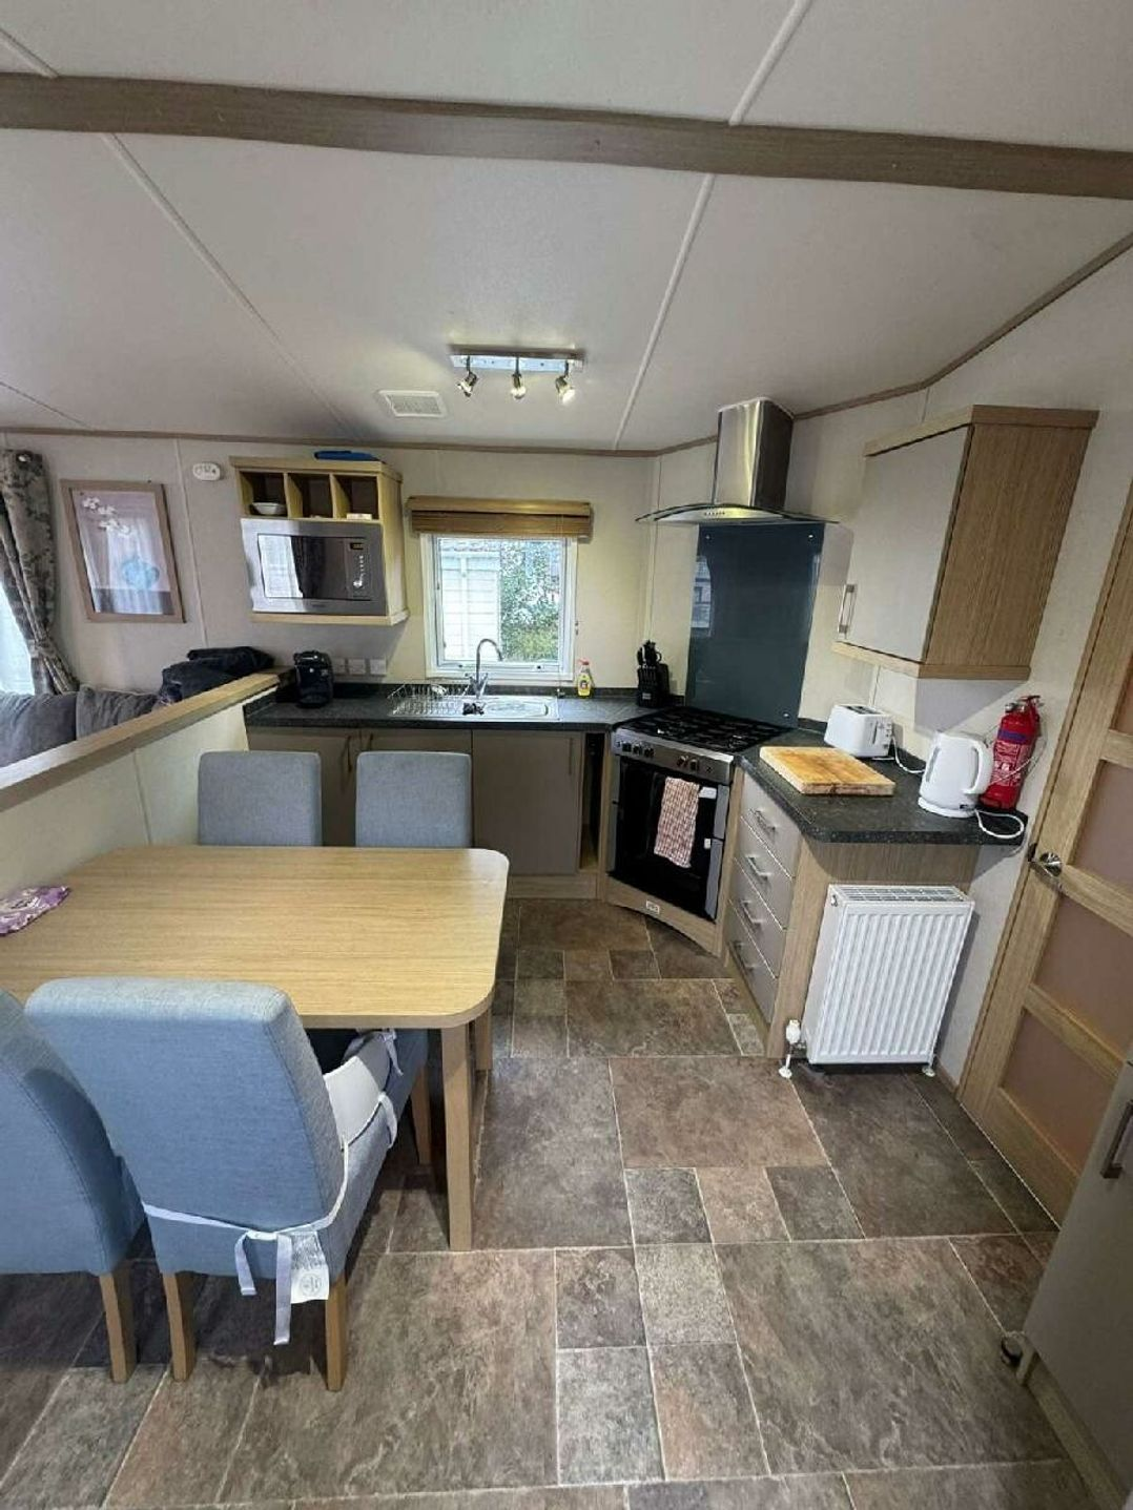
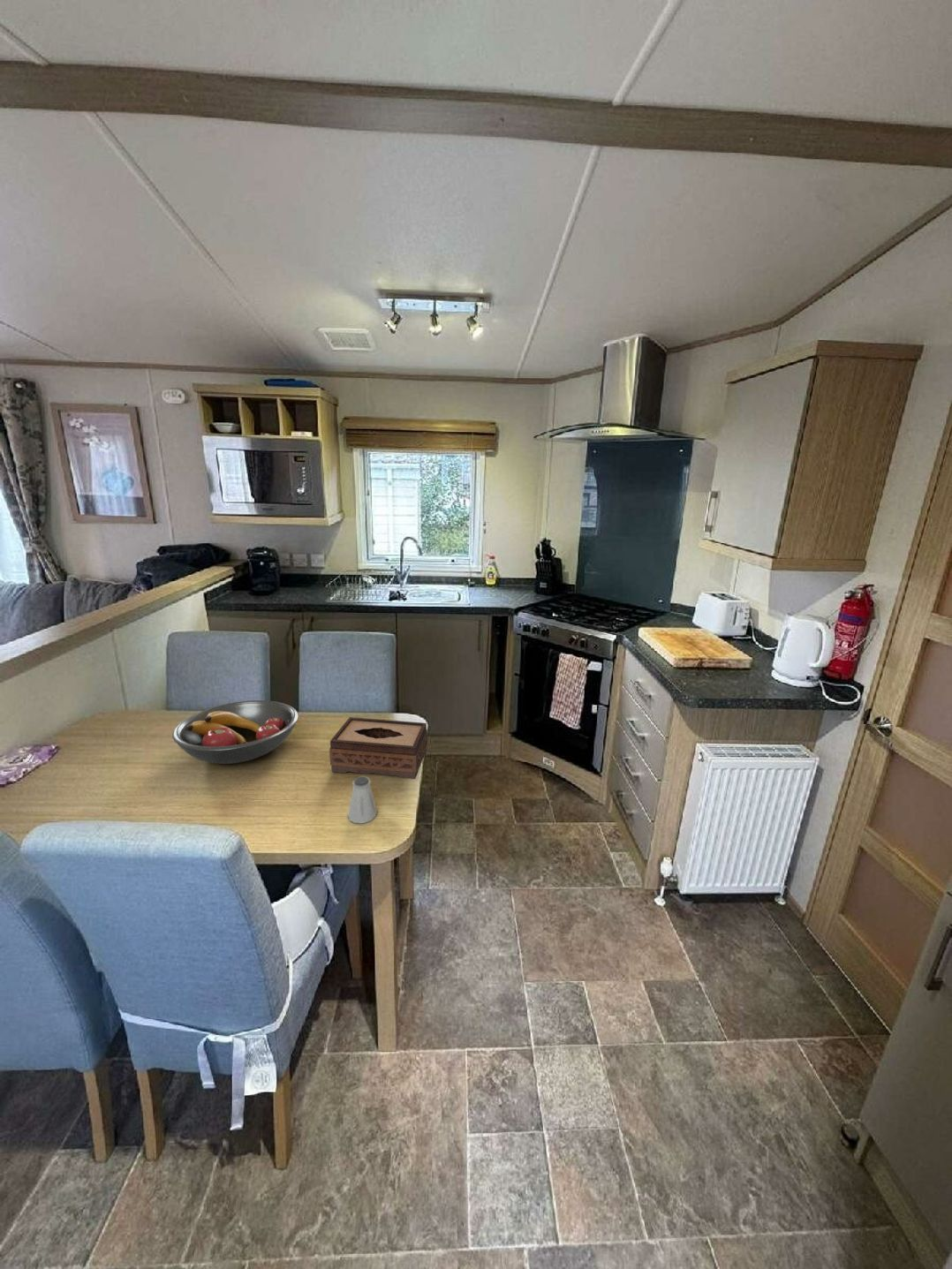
+ fruit bowl [171,699,299,765]
+ tissue box [329,716,428,780]
+ saltshaker [347,775,378,824]
